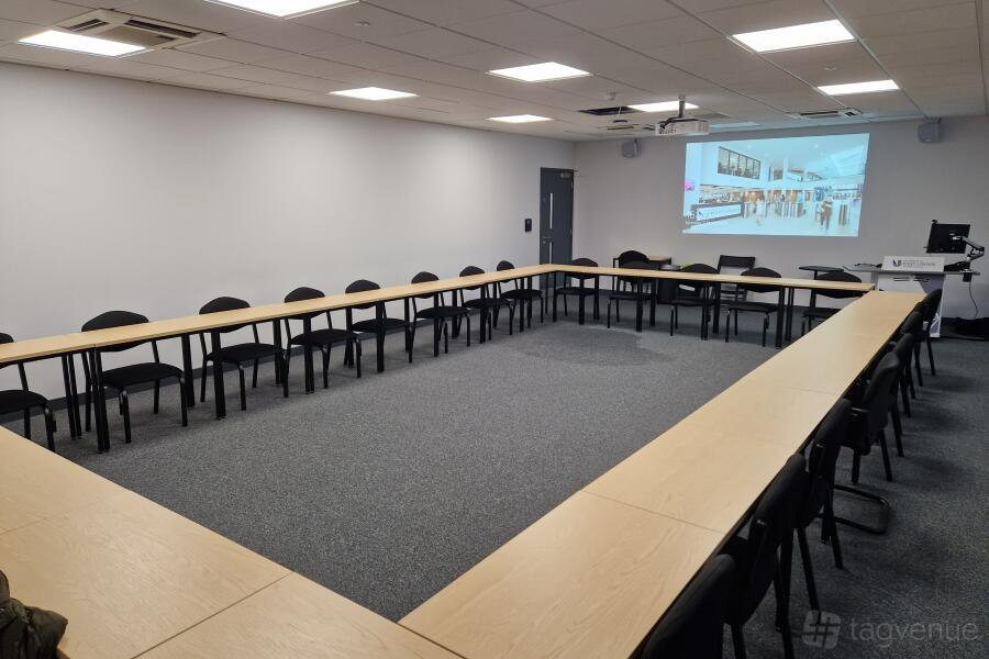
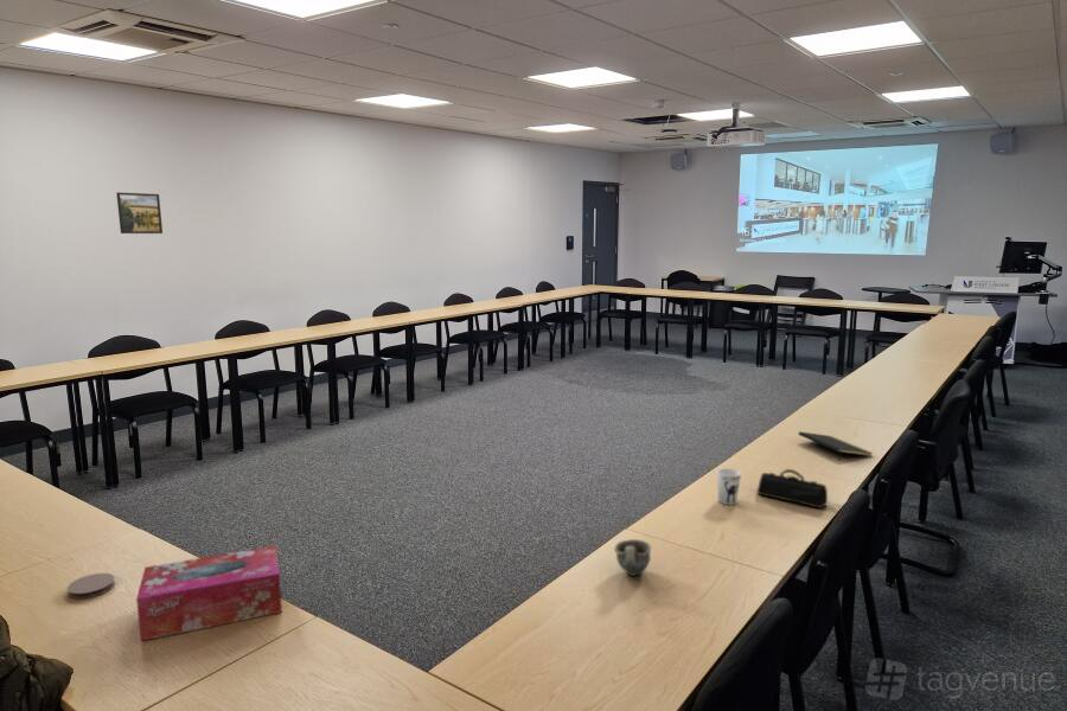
+ pencil case [755,468,829,510]
+ tissue box [135,544,283,642]
+ coaster [66,572,116,600]
+ cup [613,538,652,577]
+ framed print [115,191,164,235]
+ cup [716,467,742,506]
+ notepad [798,430,874,462]
